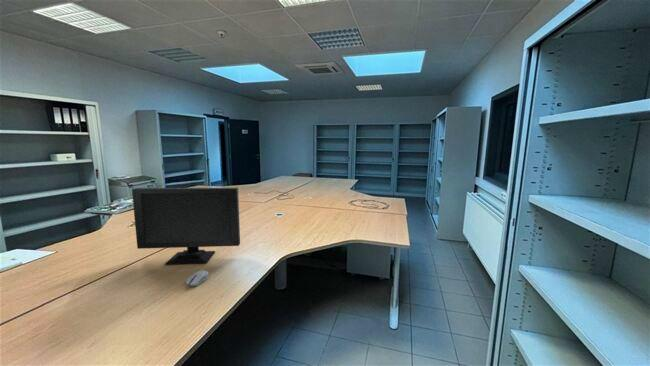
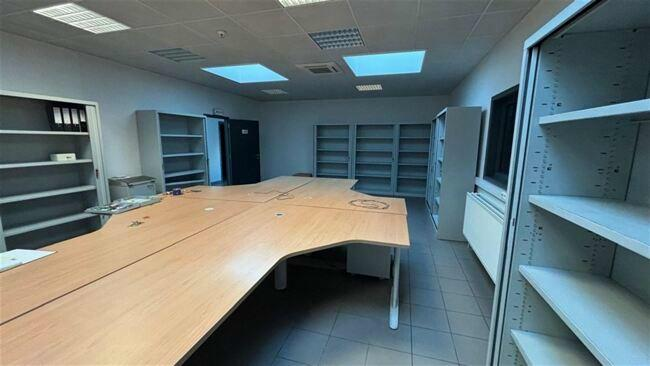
- computer monitor [131,187,241,266]
- computer mouse [185,269,210,287]
